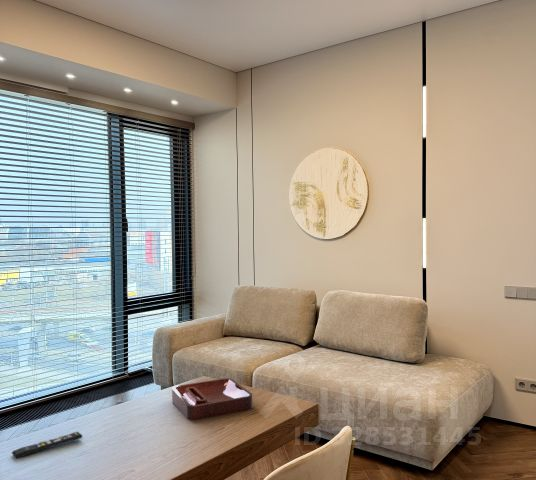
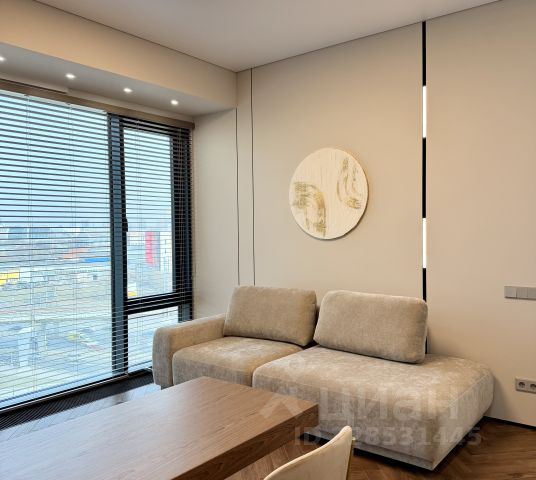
- decorative tray [171,377,254,421]
- remote control [11,431,83,460]
